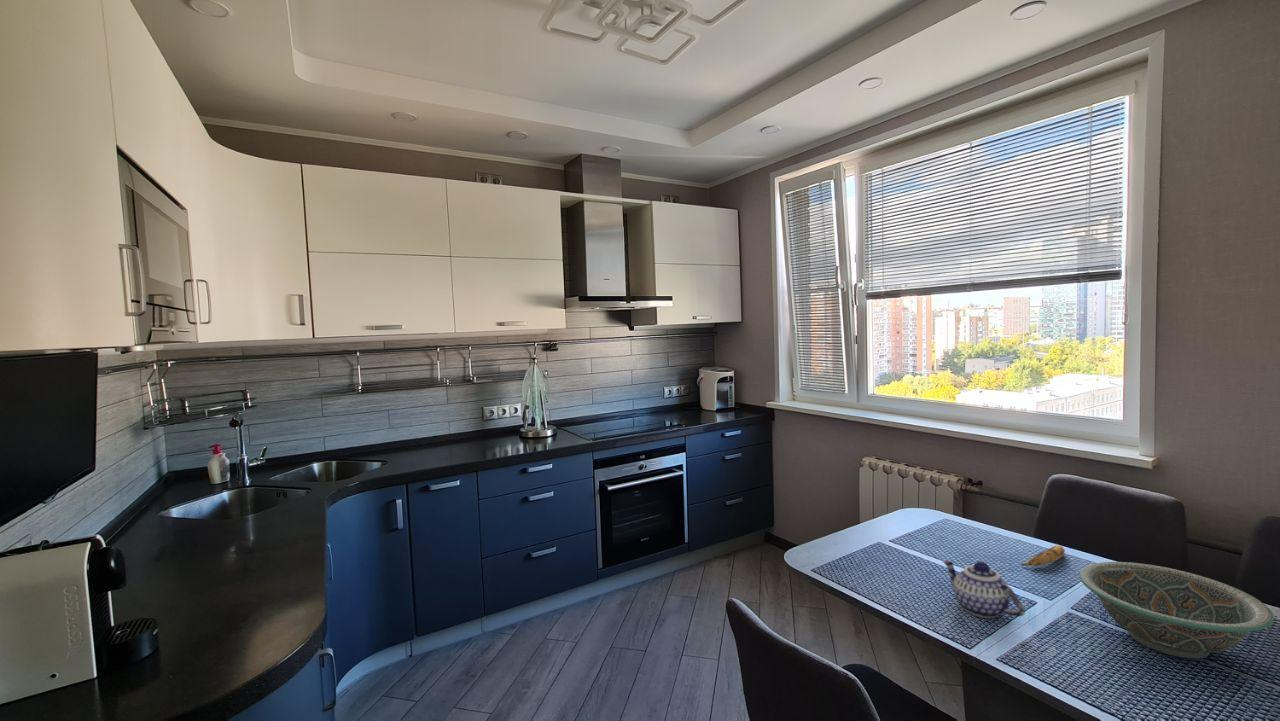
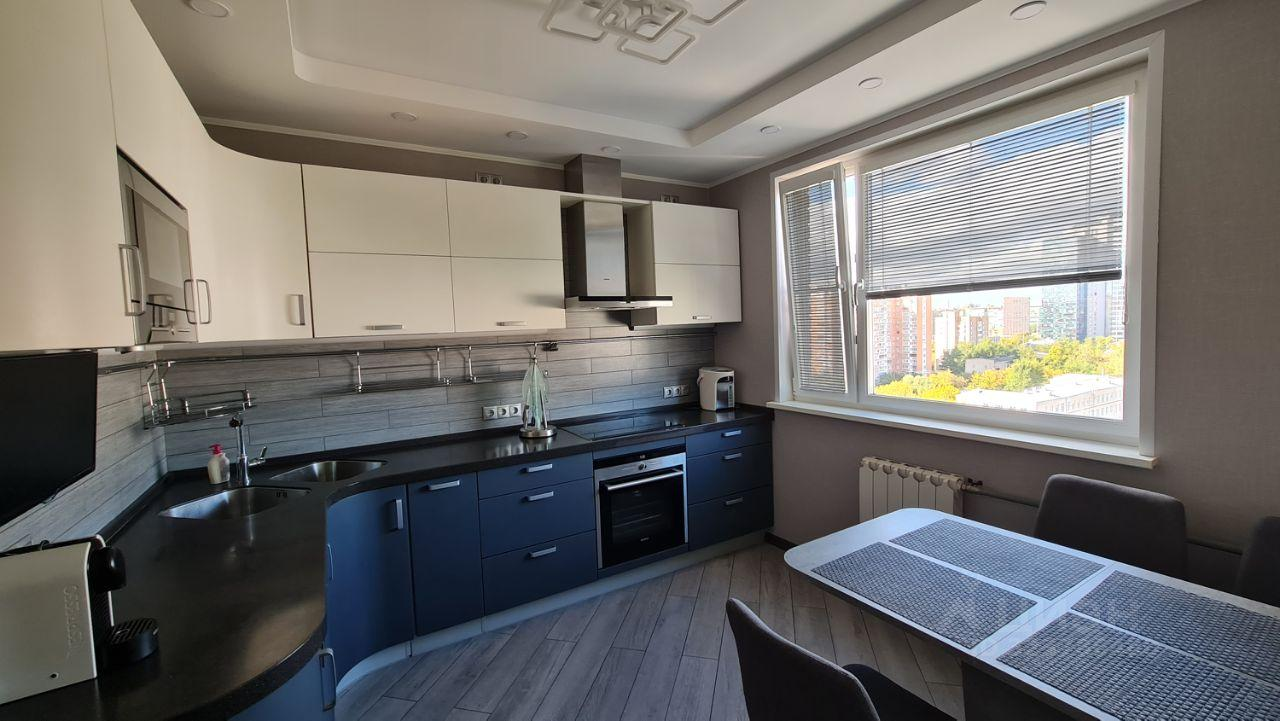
- teapot [941,559,1026,619]
- banana [1020,544,1066,567]
- decorative bowl [1079,561,1275,660]
